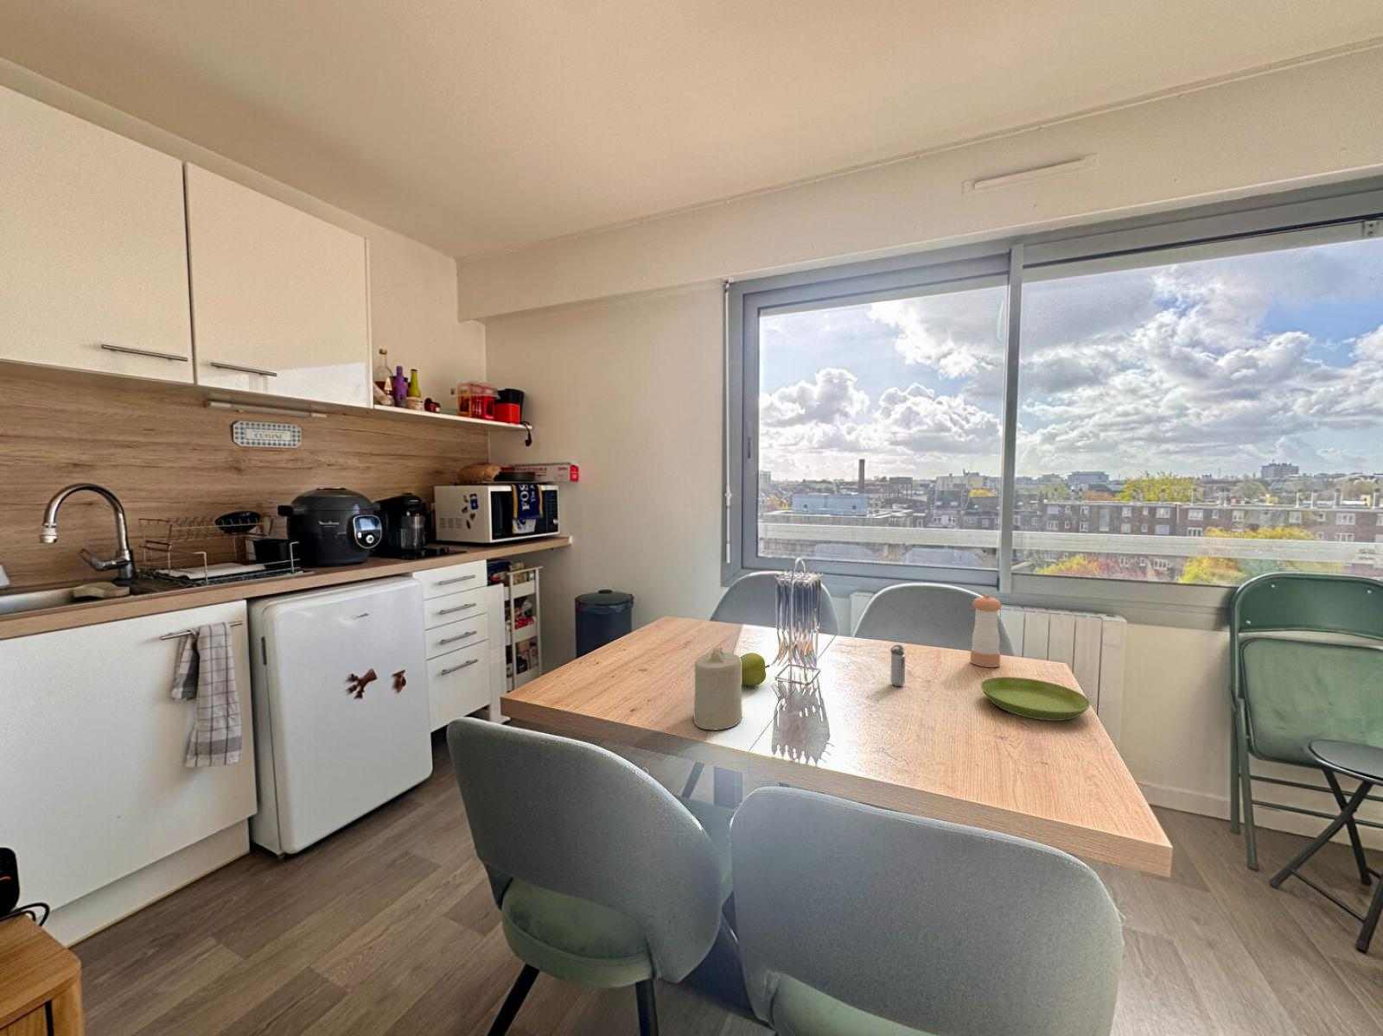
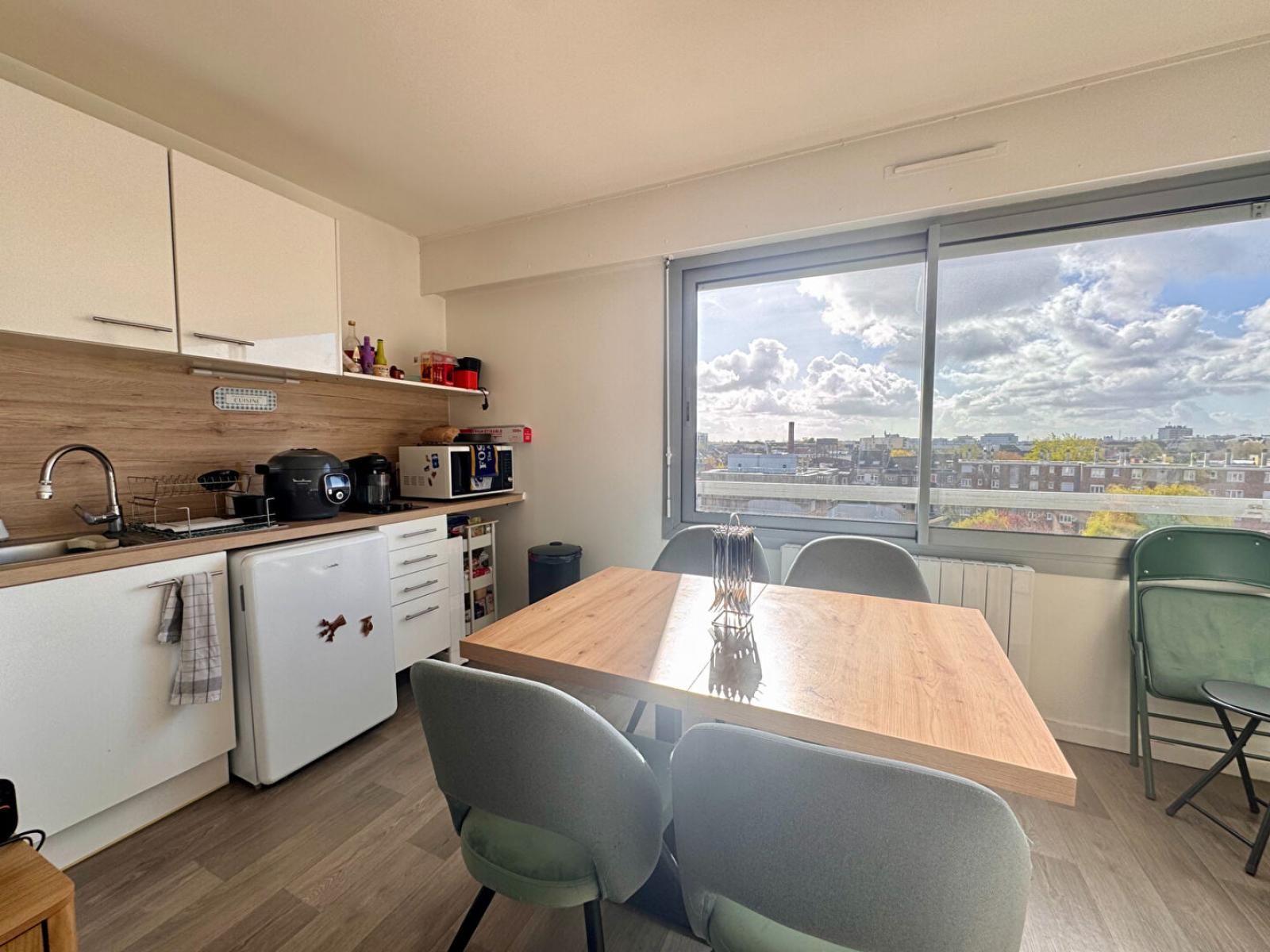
- candle [694,645,744,730]
- apple [739,652,770,687]
- pepper shaker [969,594,1003,668]
- shaker [890,643,907,687]
- saucer [979,676,1092,721]
